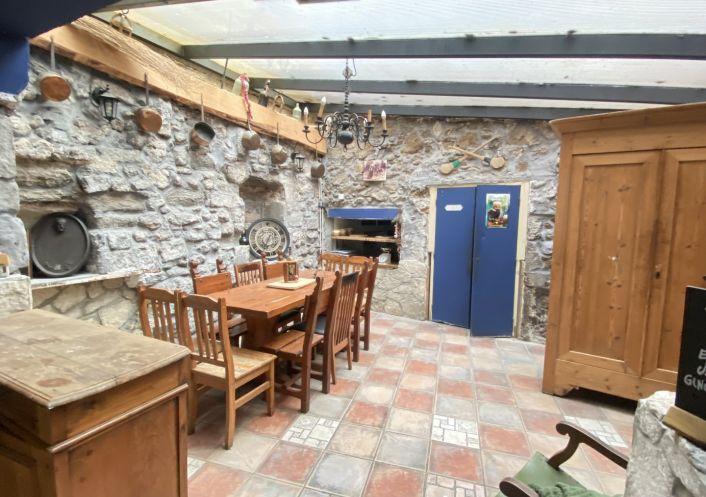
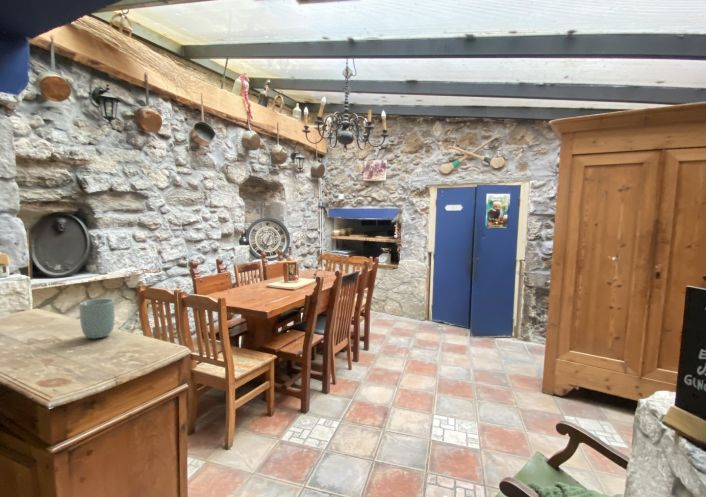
+ cup [79,298,116,340]
